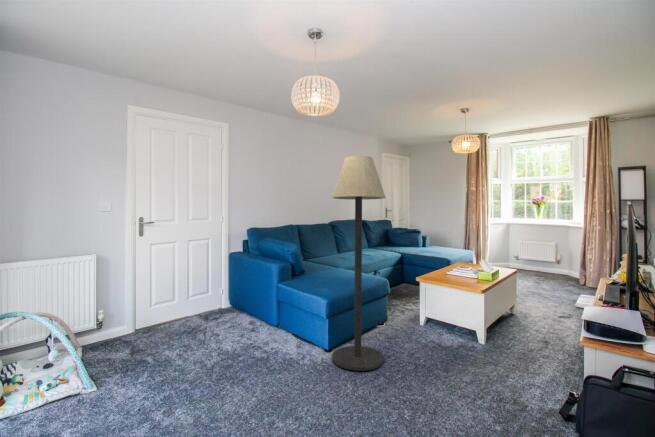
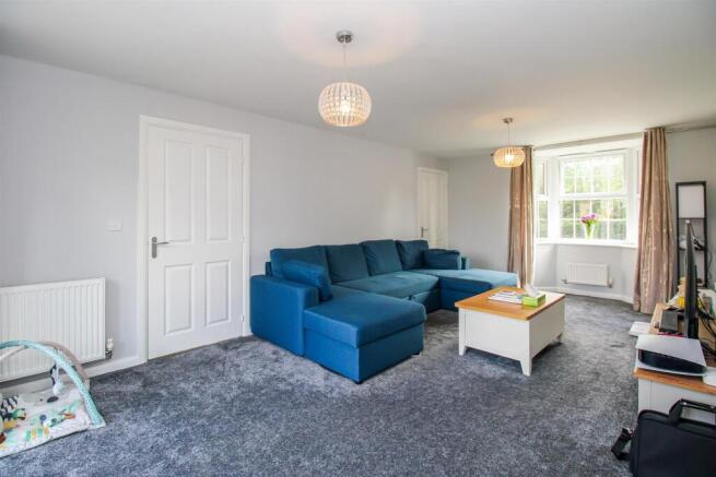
- floor lamp [331,155,387,372]
